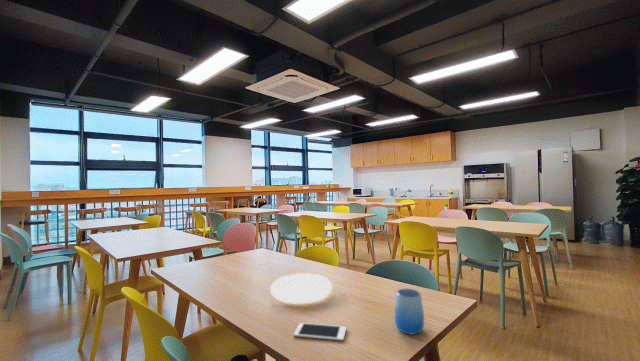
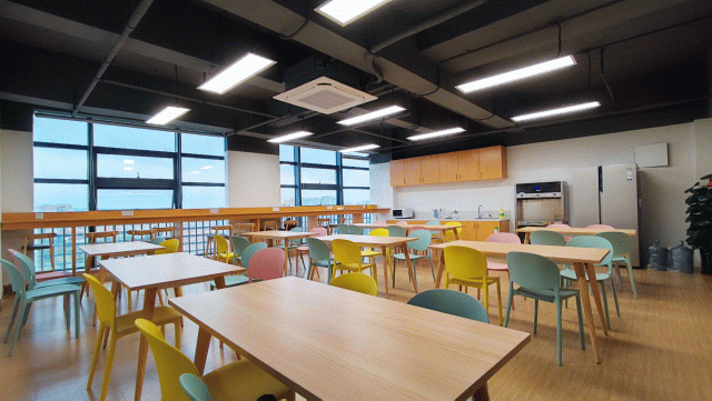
- cell phone [293,322,347,342]
- plate [269,272,333,305]
- cup [394,288,425,336]
